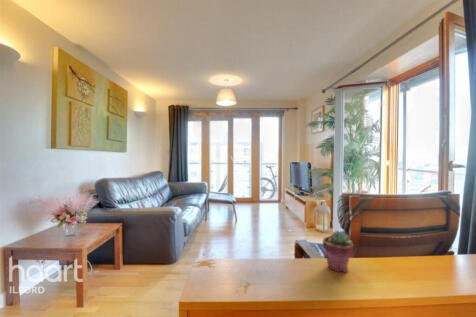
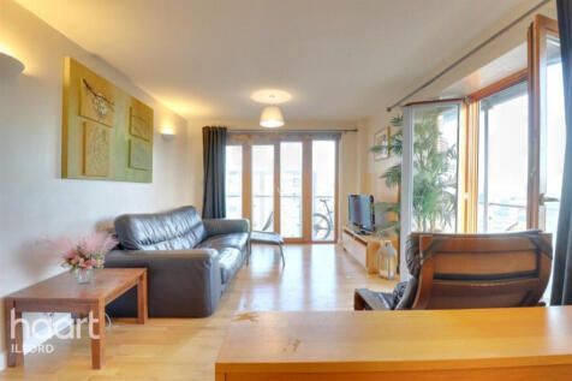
- potted succulent [322,230,354,273]
